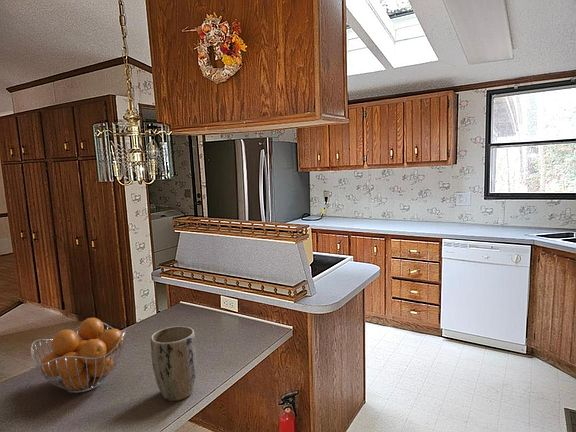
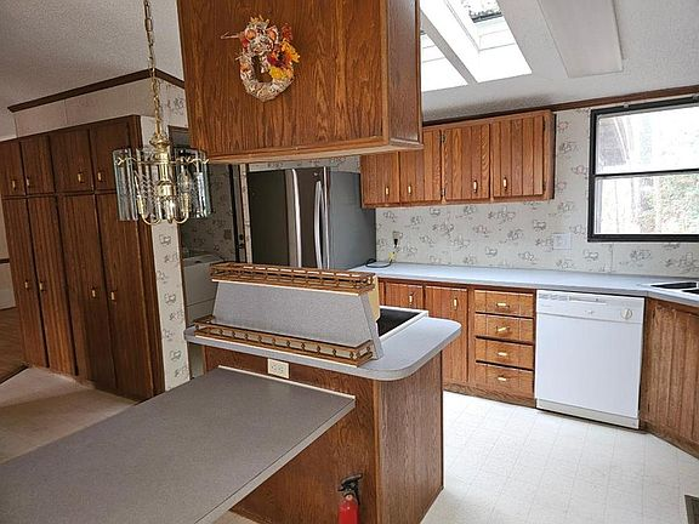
- plant pot [150,325,198,402]
- fruit basket [30,317,127,394]
